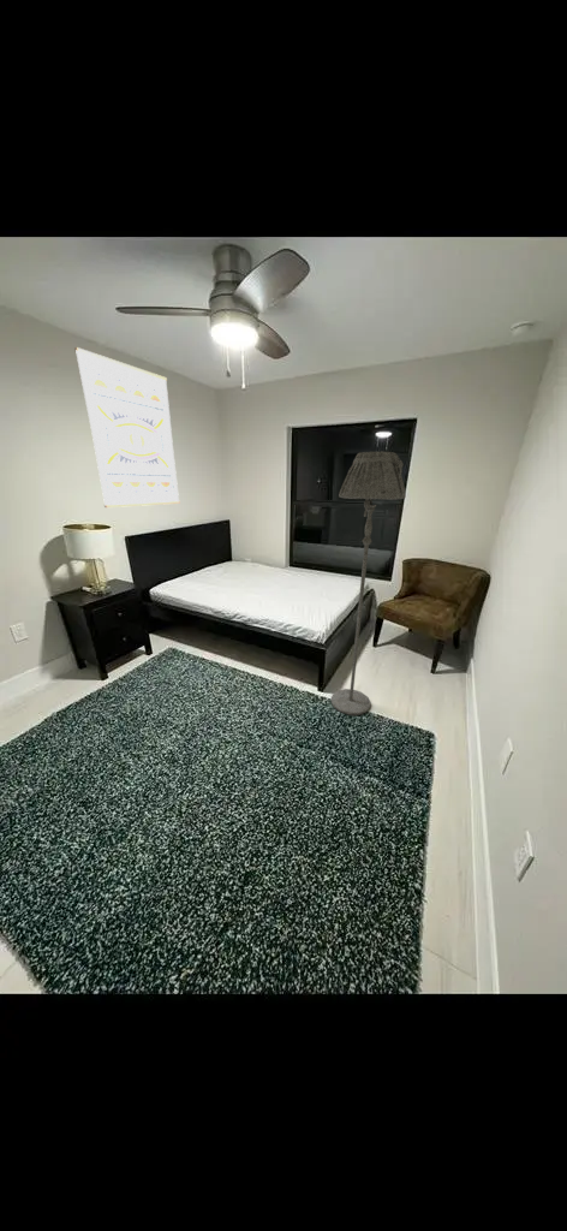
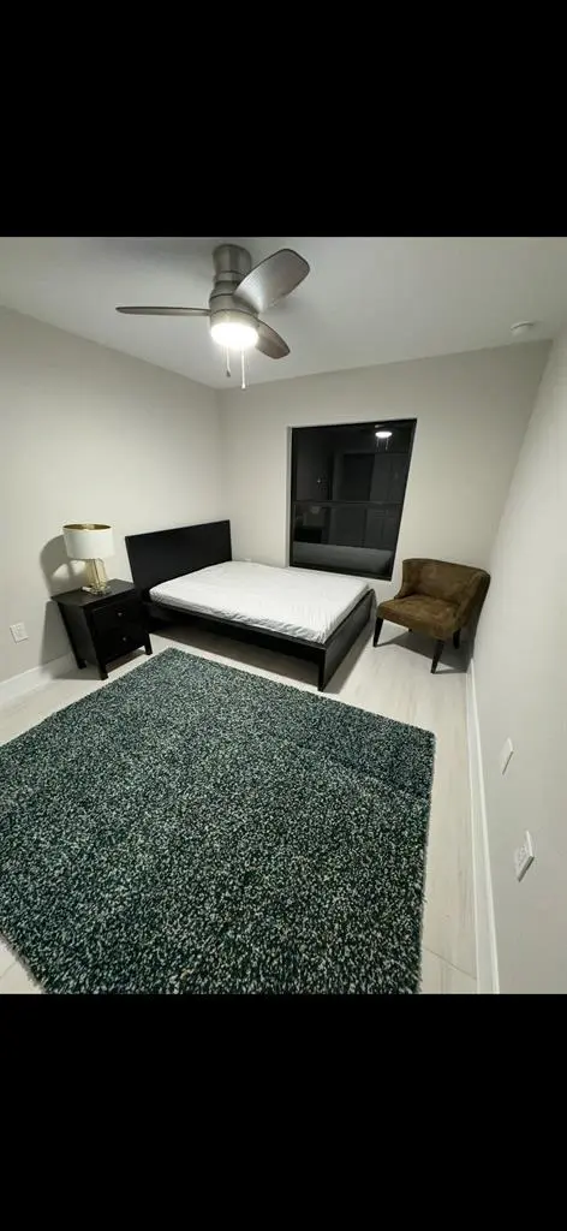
- floor lamp [330,451,407,716]
- wall art [73,346,181,509]
